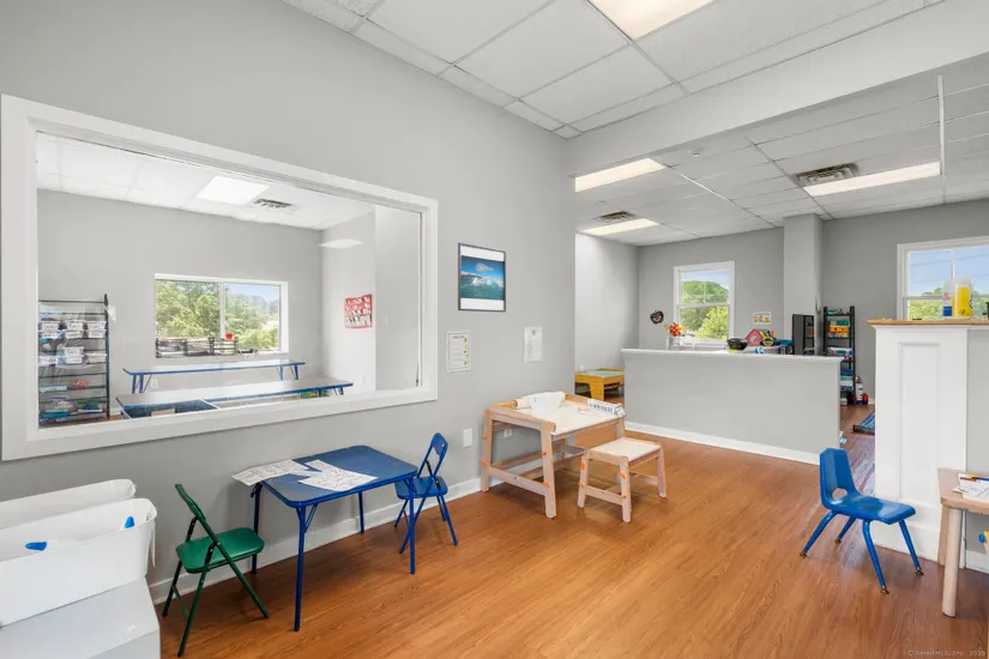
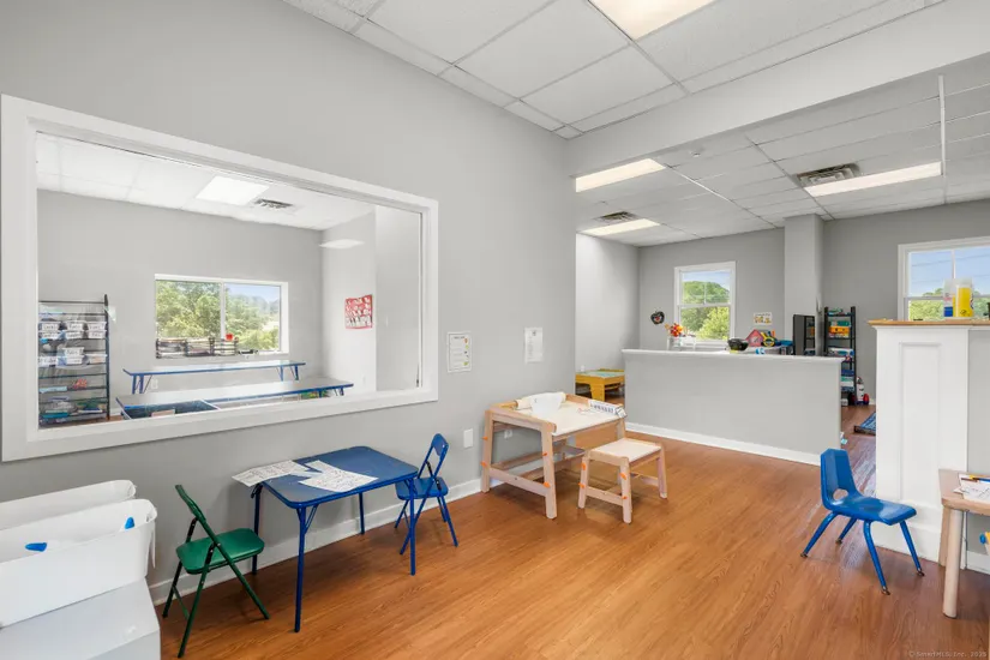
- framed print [457,242,507,313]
